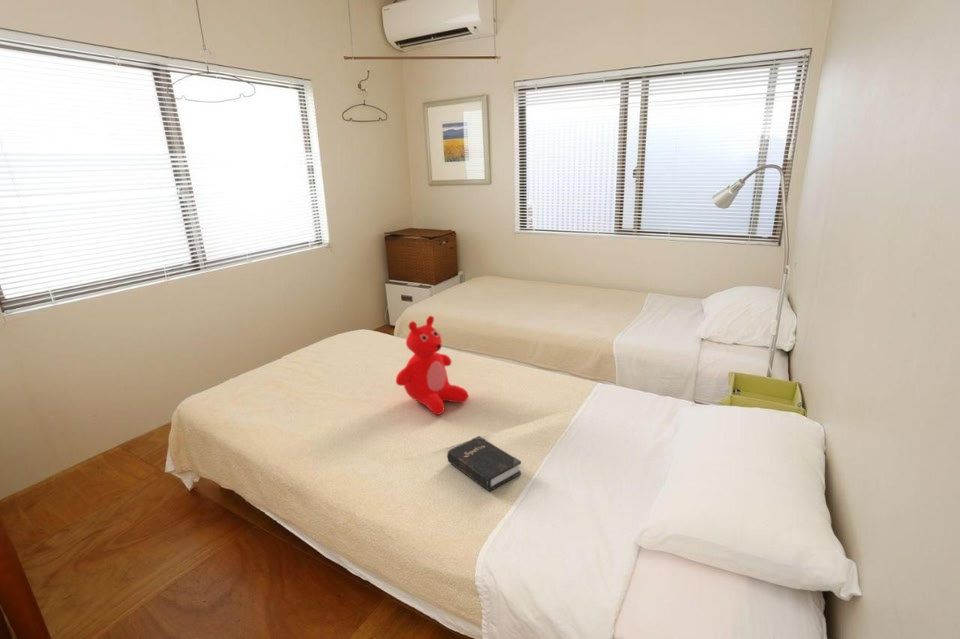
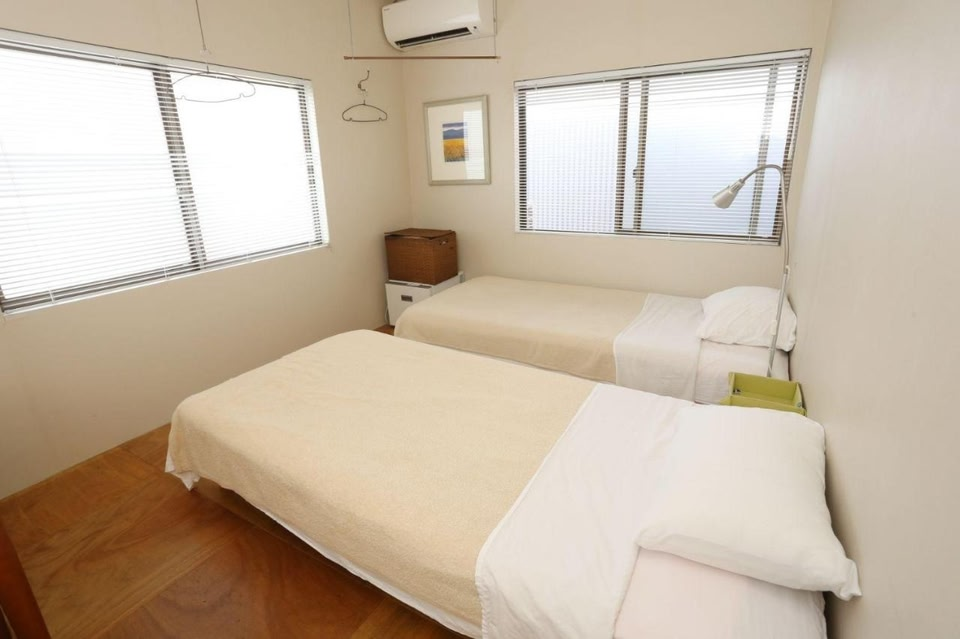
- hardback book [447,435,522,492]
- teddy bear [395,315,469,416]
